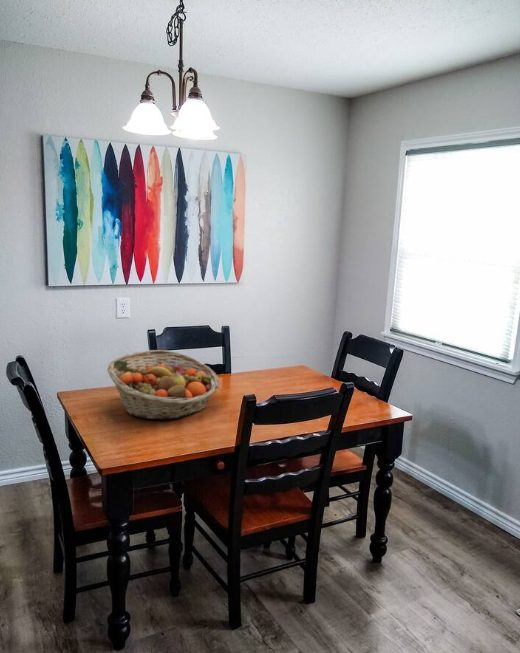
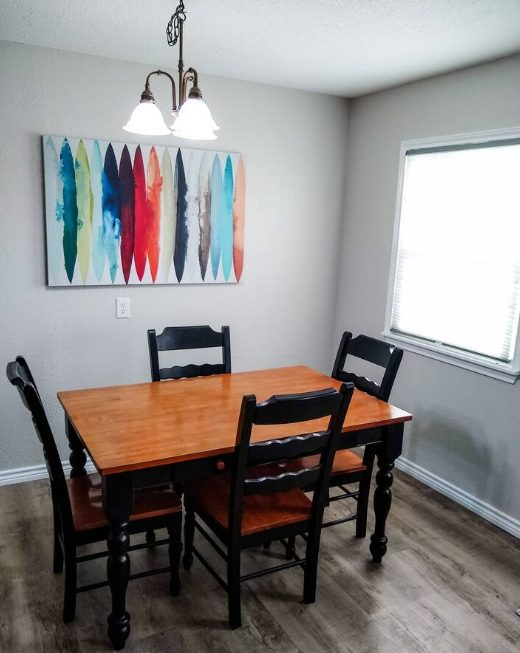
- fruit basket [106,349,221,421]
